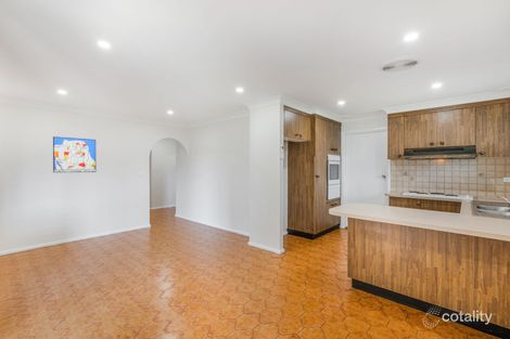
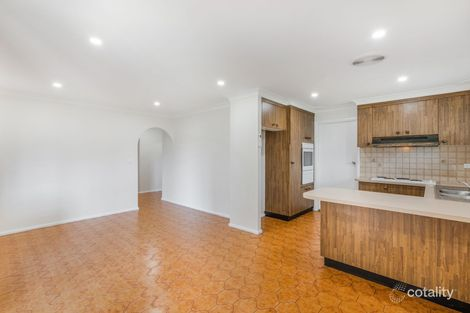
- wall art [52,135,97,173]
